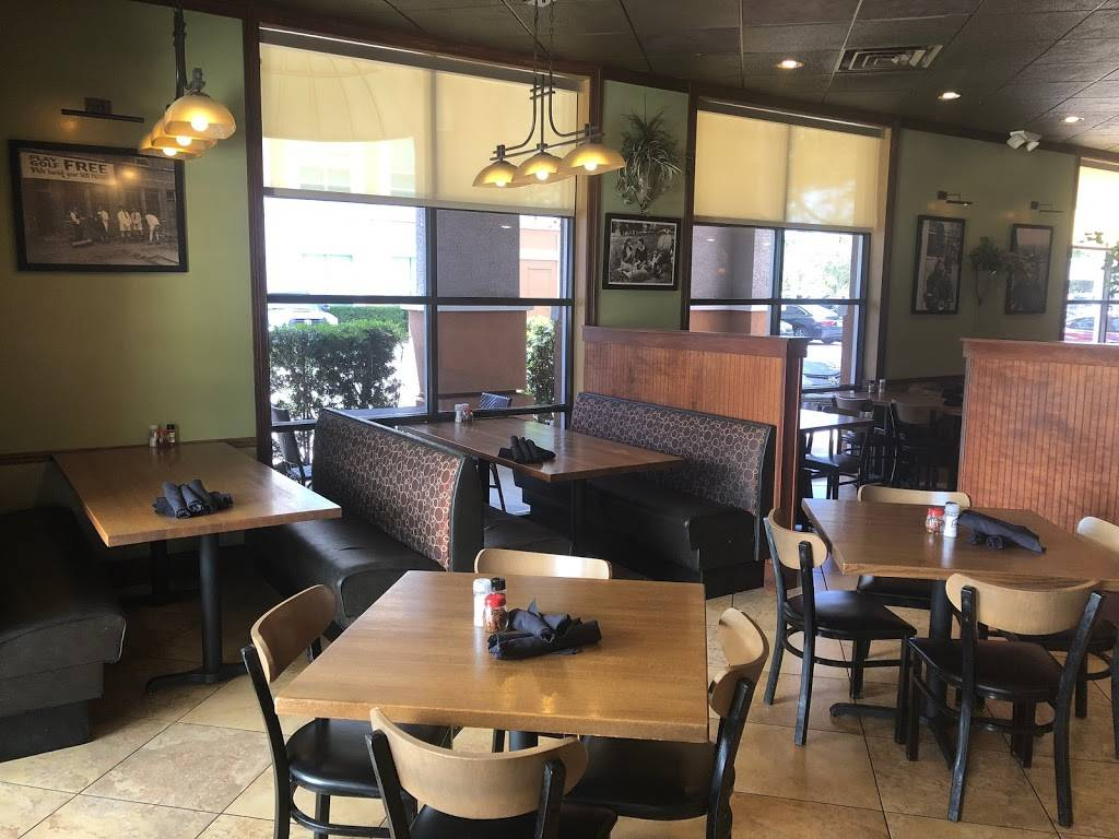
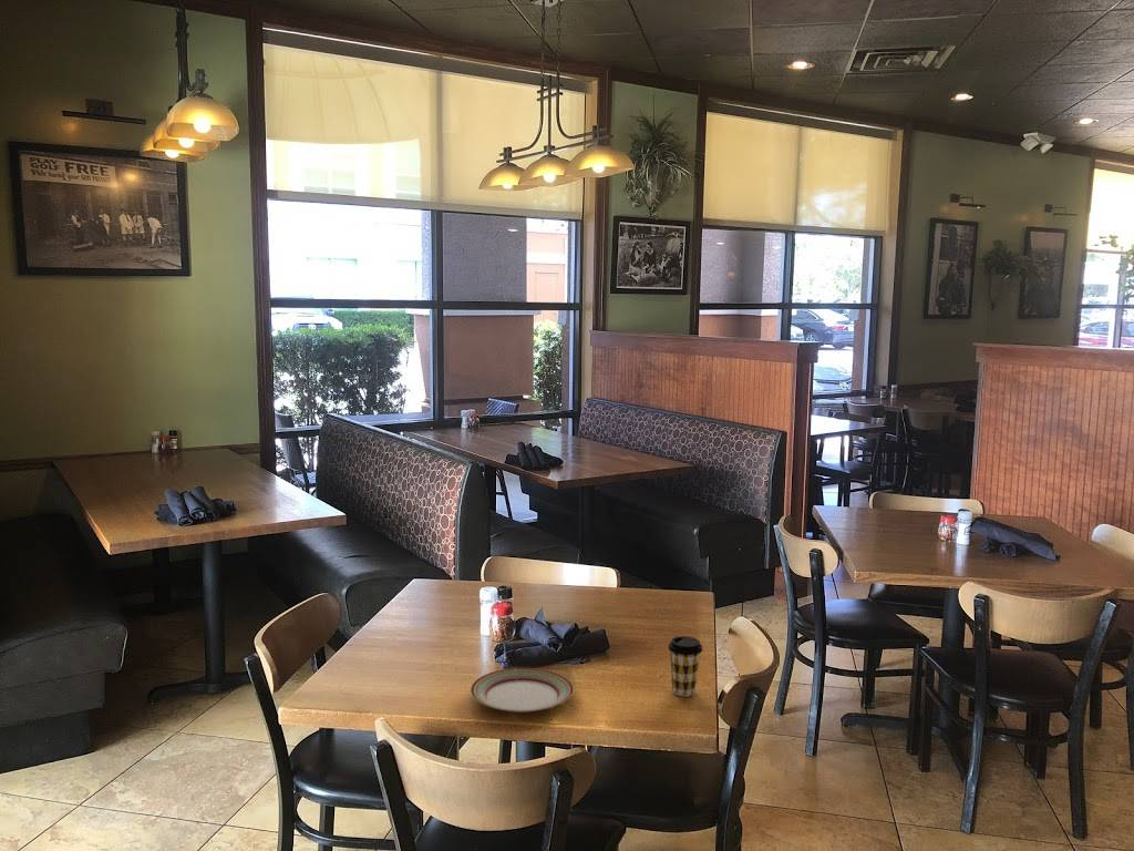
+ coffee cup [668,635,703,697]
+ plate [470,667,575,714]
